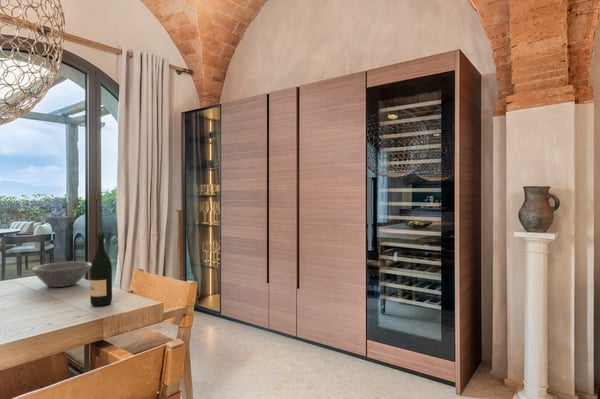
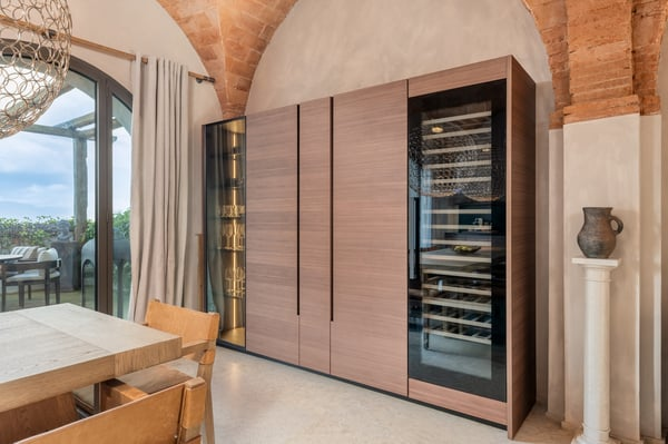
- bowl [31,261,92,288]
- wine bottle [89,230,113,307]
